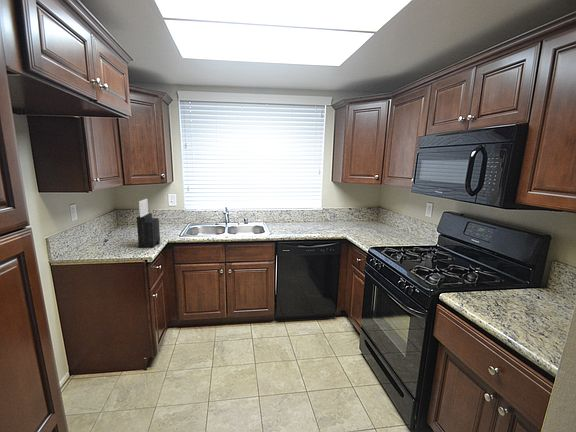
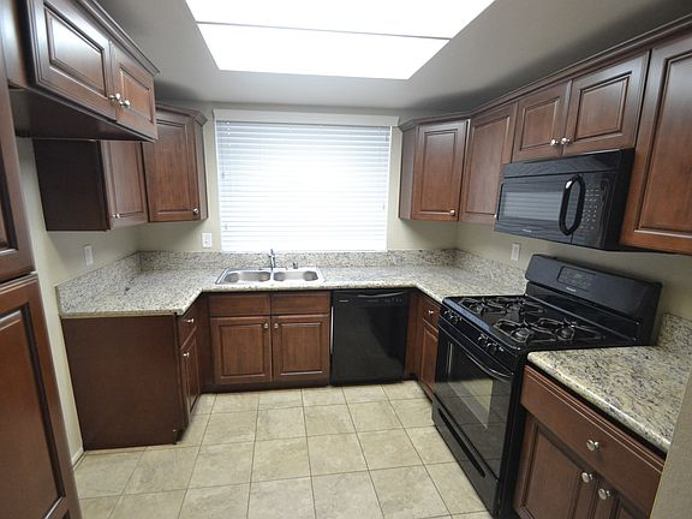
- knife block [135,198,161,249]
